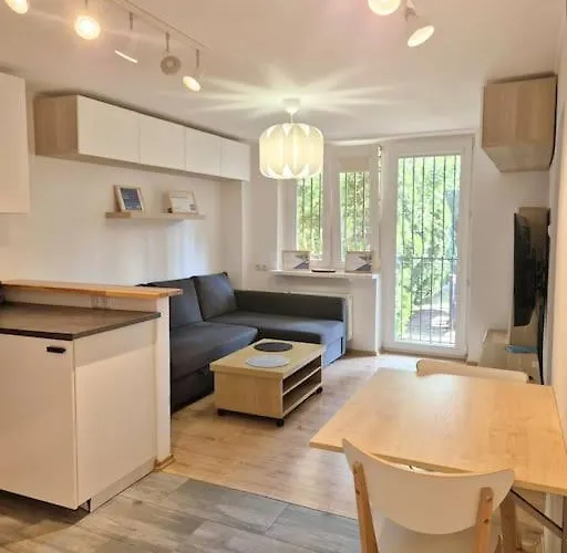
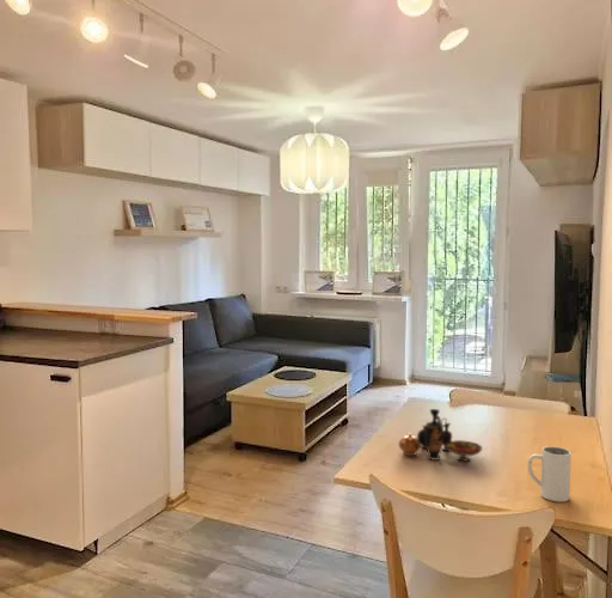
+ vase [398,408,483,463]
+ mug [527,445,573,502]
